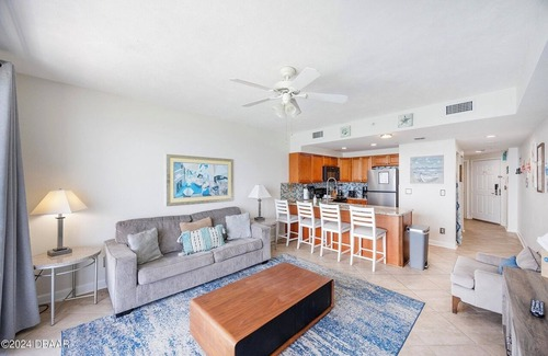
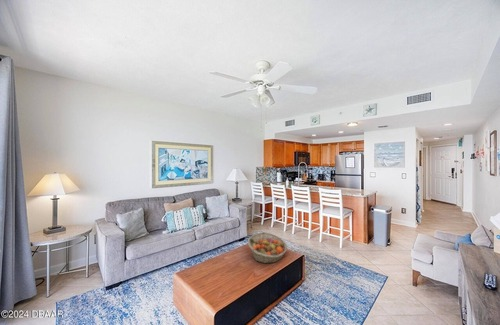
+ fruit basket [247,231,288,264]
